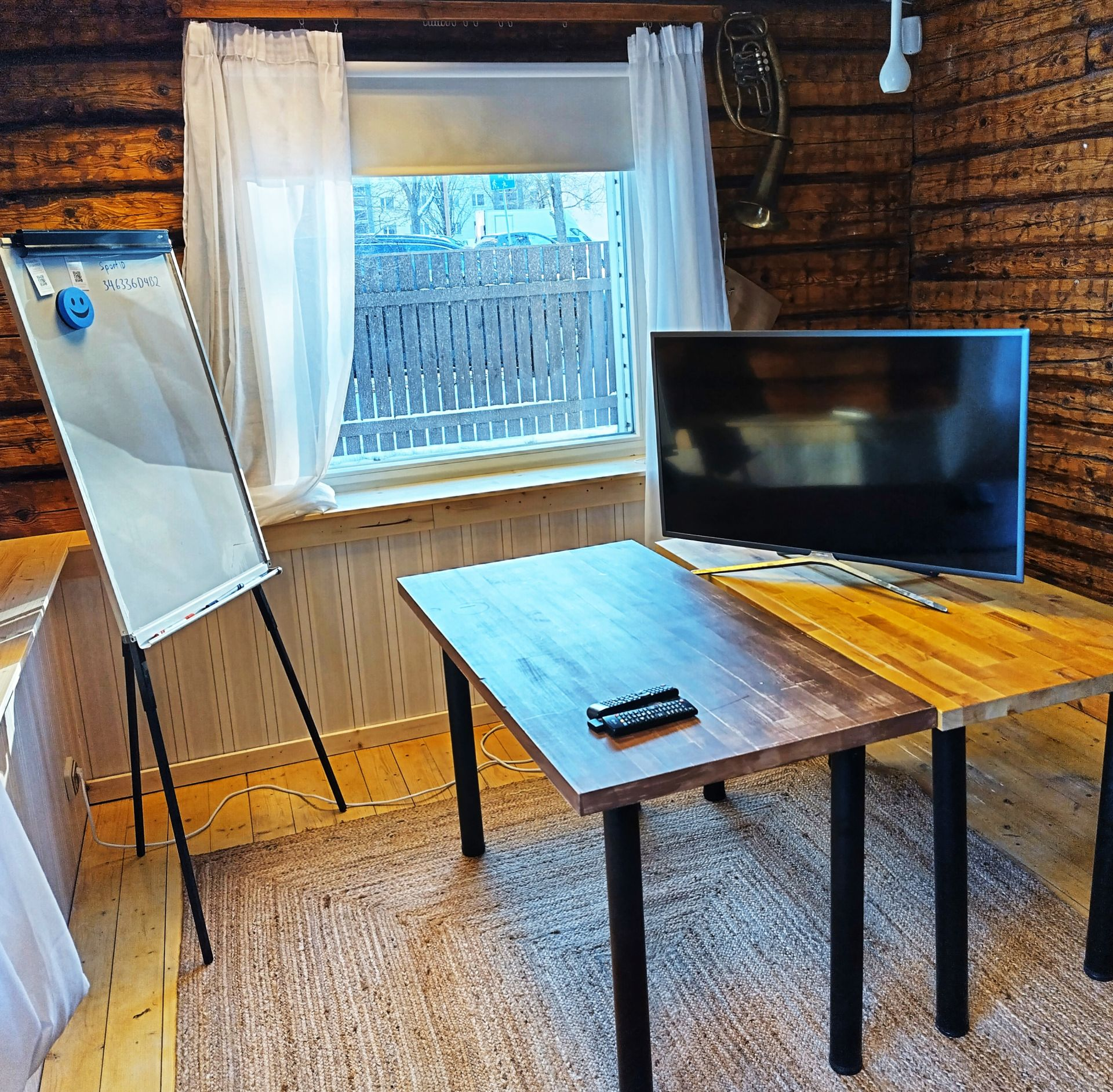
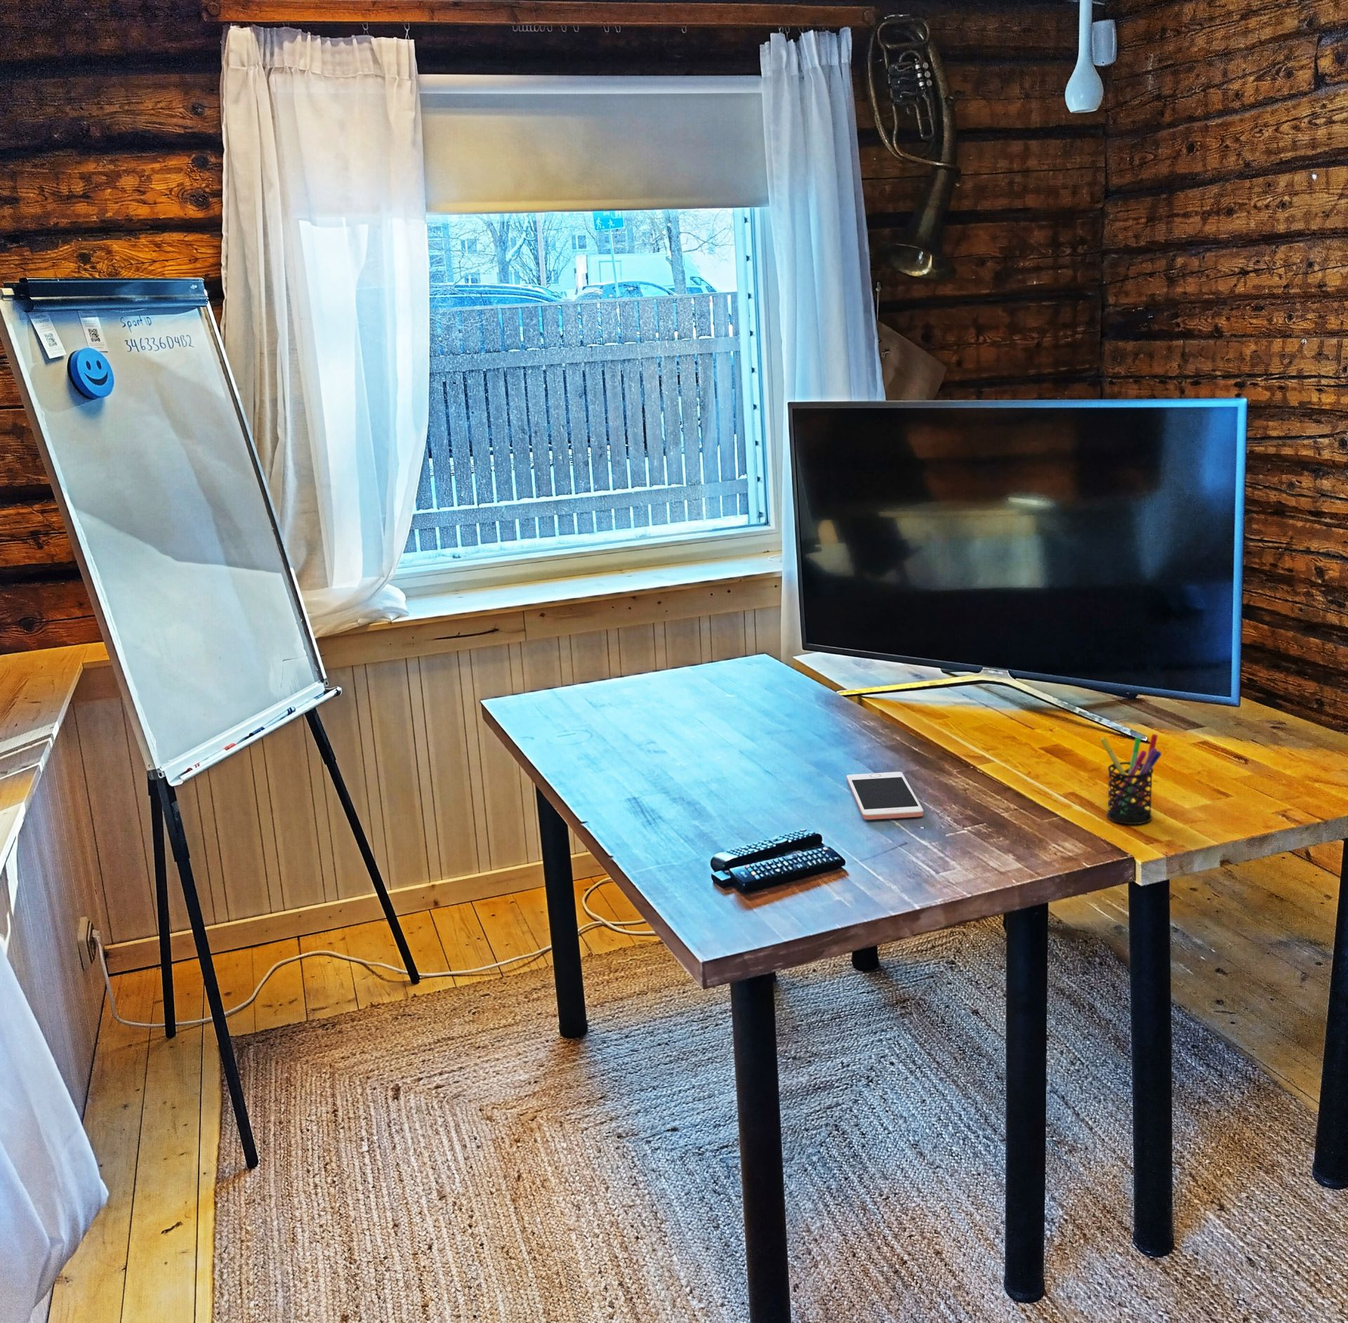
+ pen holder [1100,733,1161,825]
+ cell phone [847,772,924,820]
